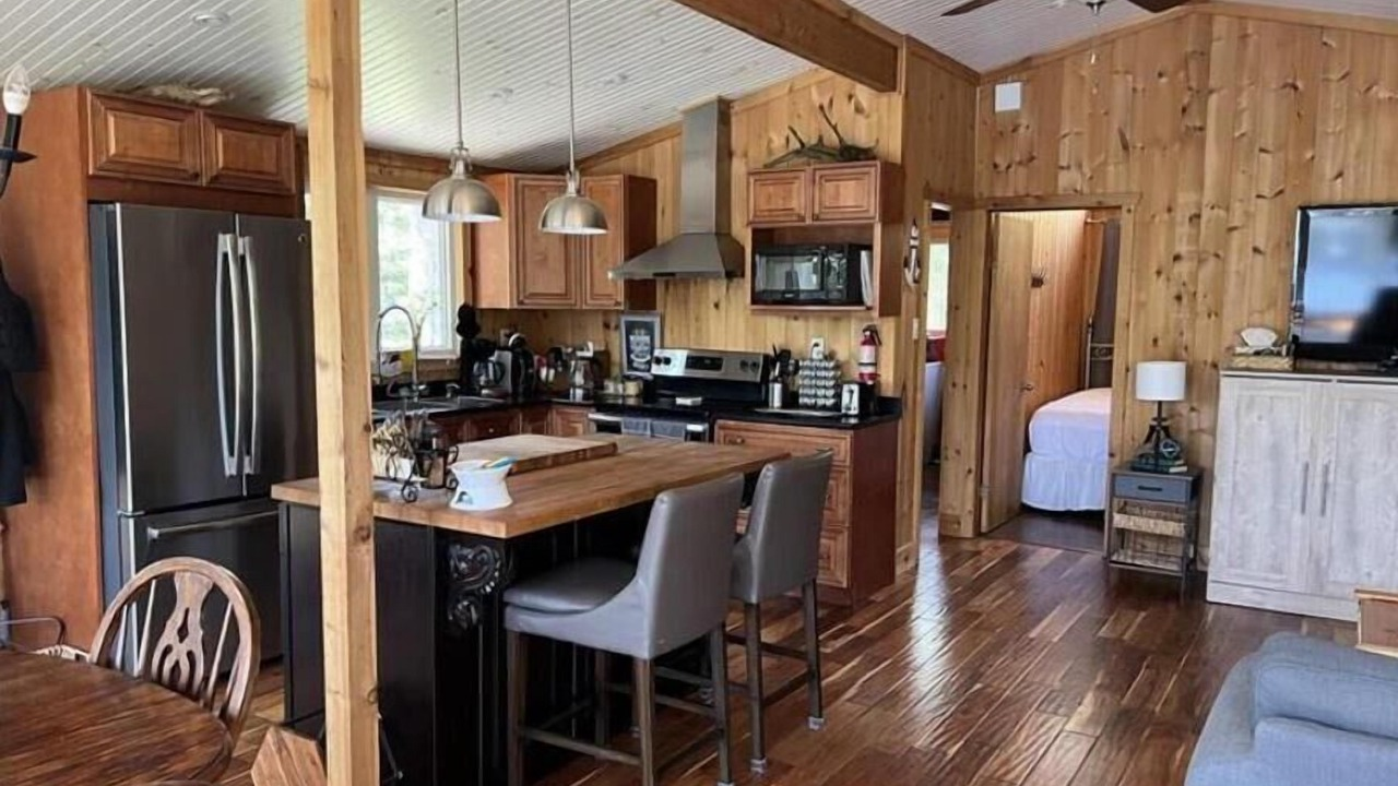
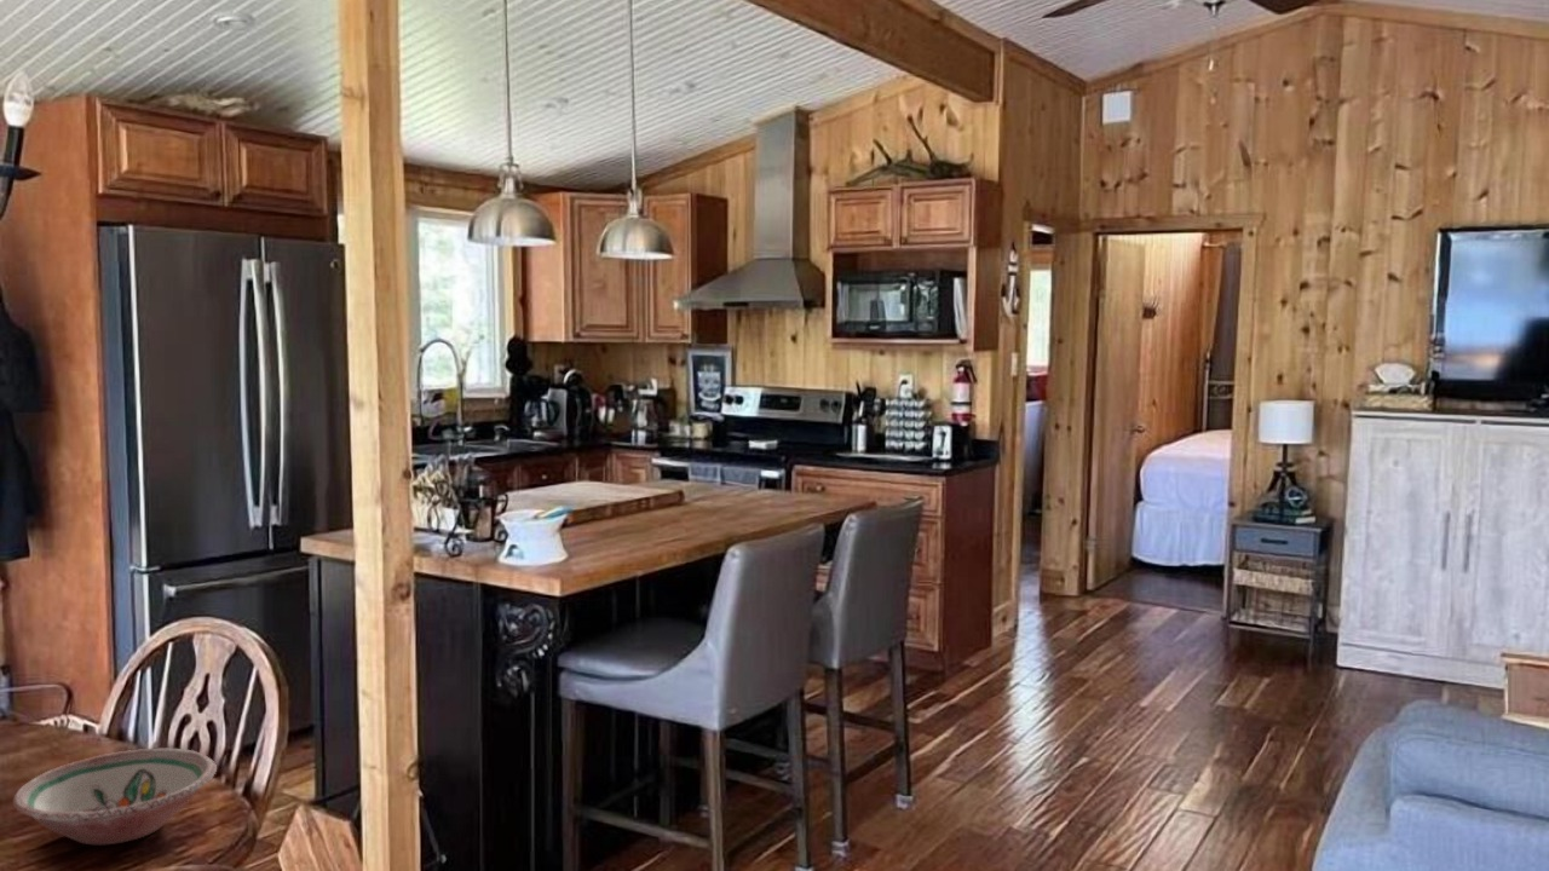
+ bowl [12,748,218,846]
